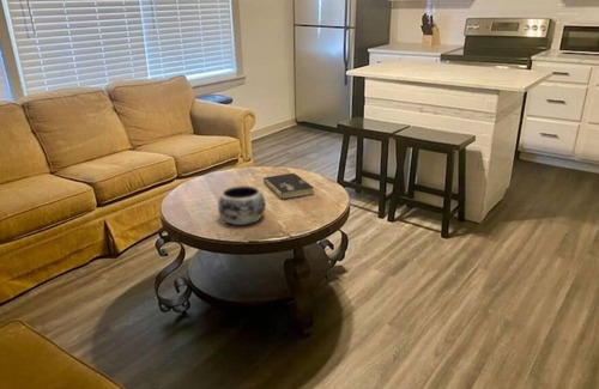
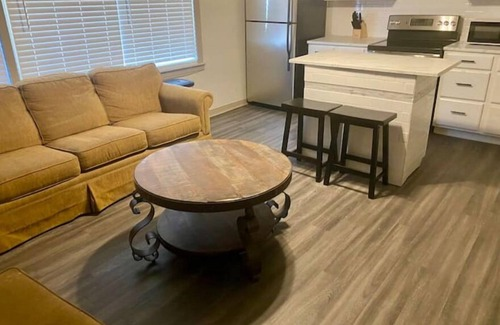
- book [262,172,315,200]
- decorative bowl [217,184,267,226]
